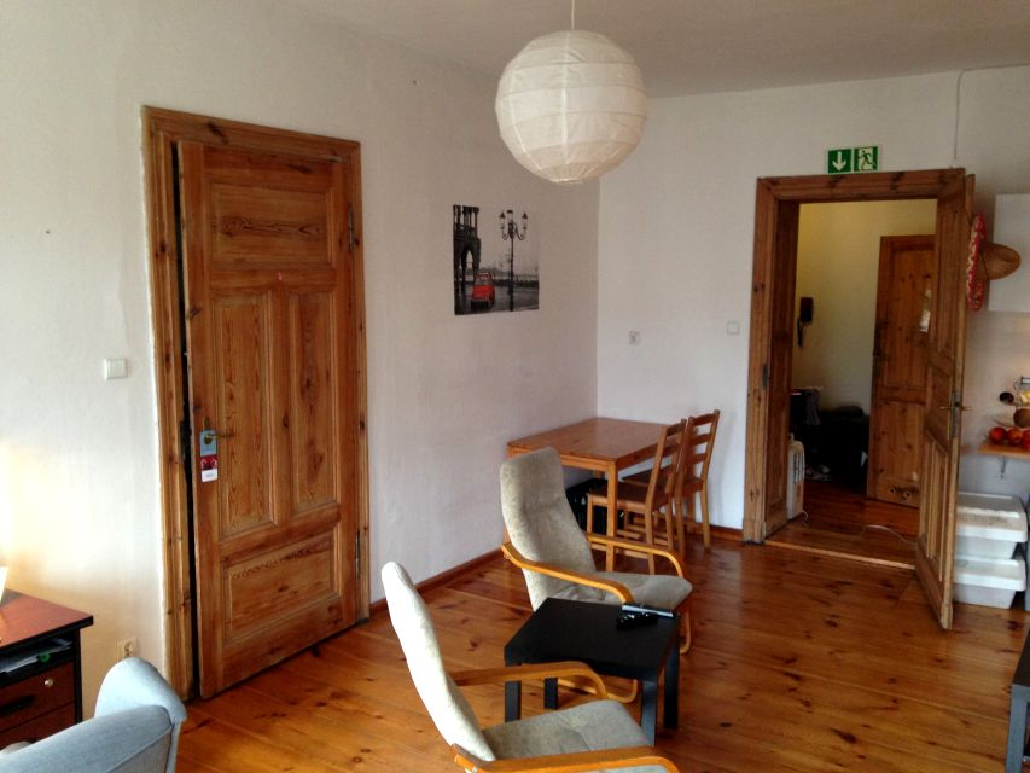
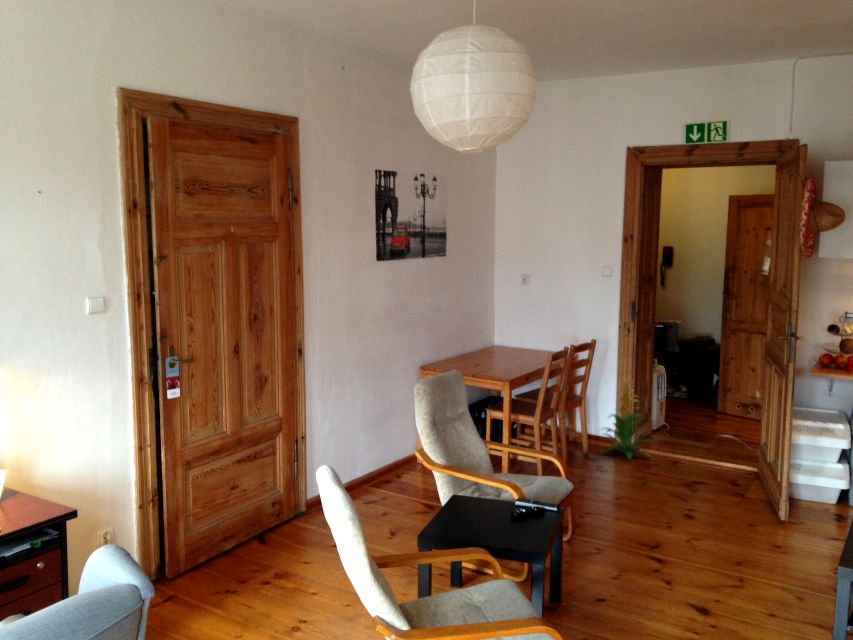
+ indoor plant [598,376,652,459]
